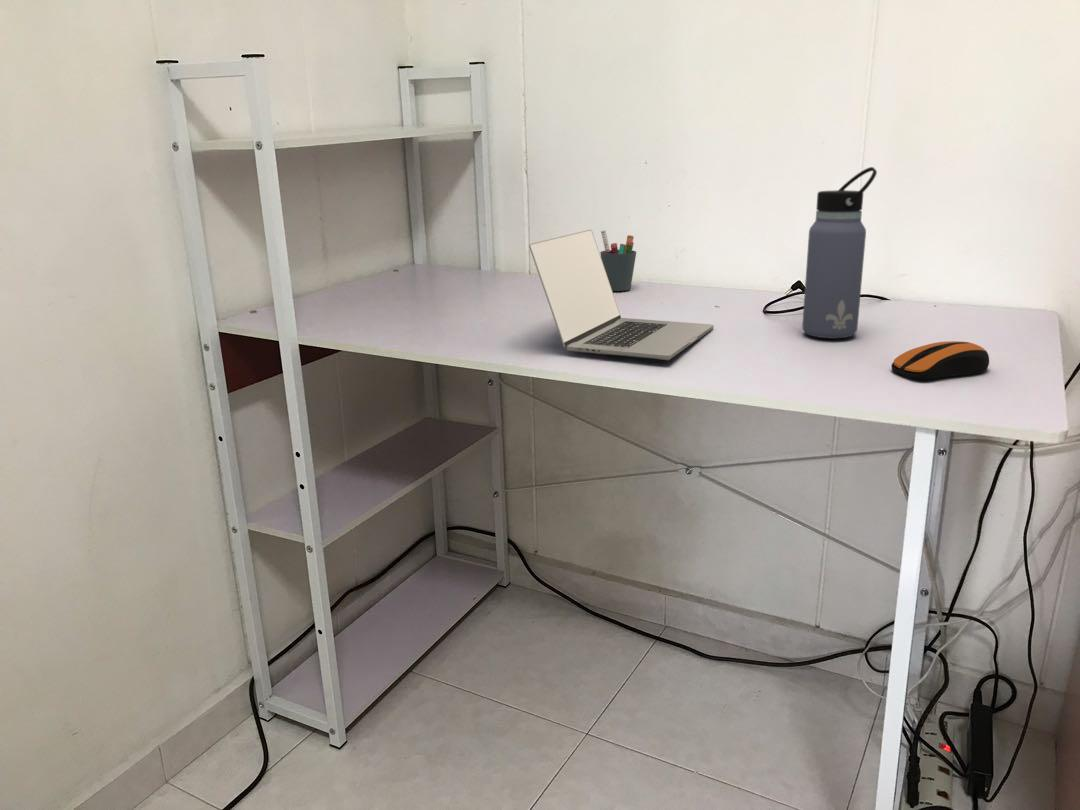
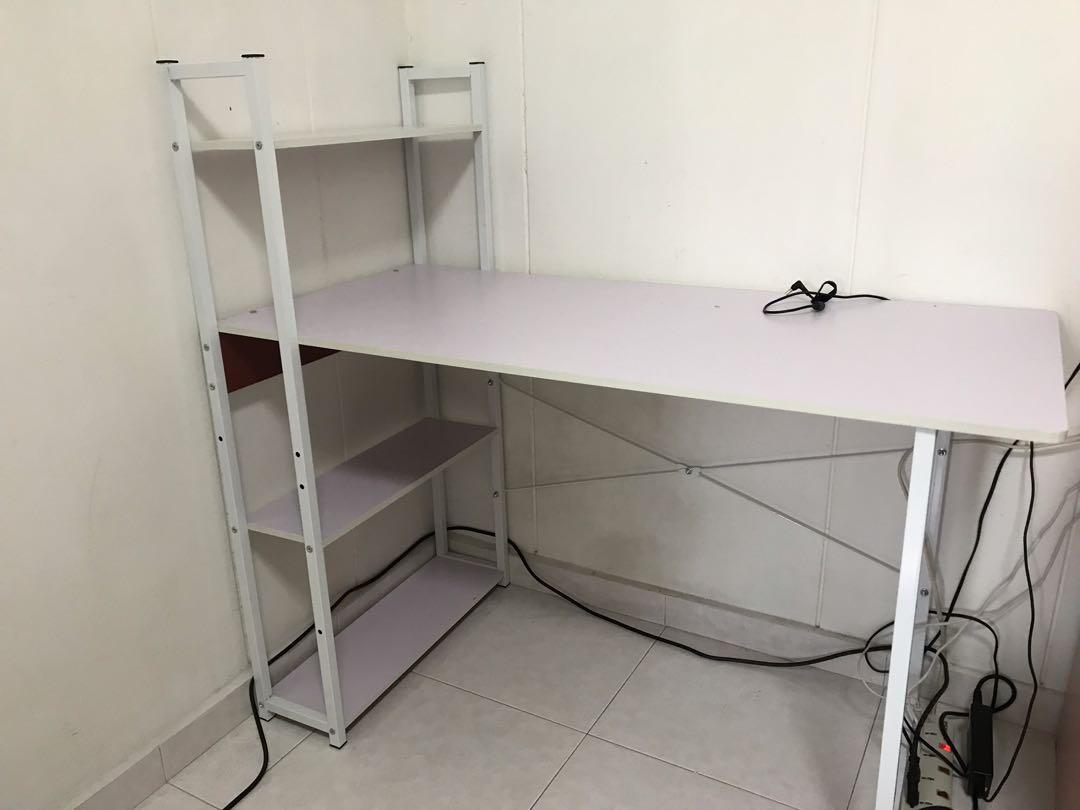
- water bottle [801,166,878,339]
- laptop [528,229,715,361]
- computer mouse [890,340,990,380]
- pen holder [599,229,637,292]
